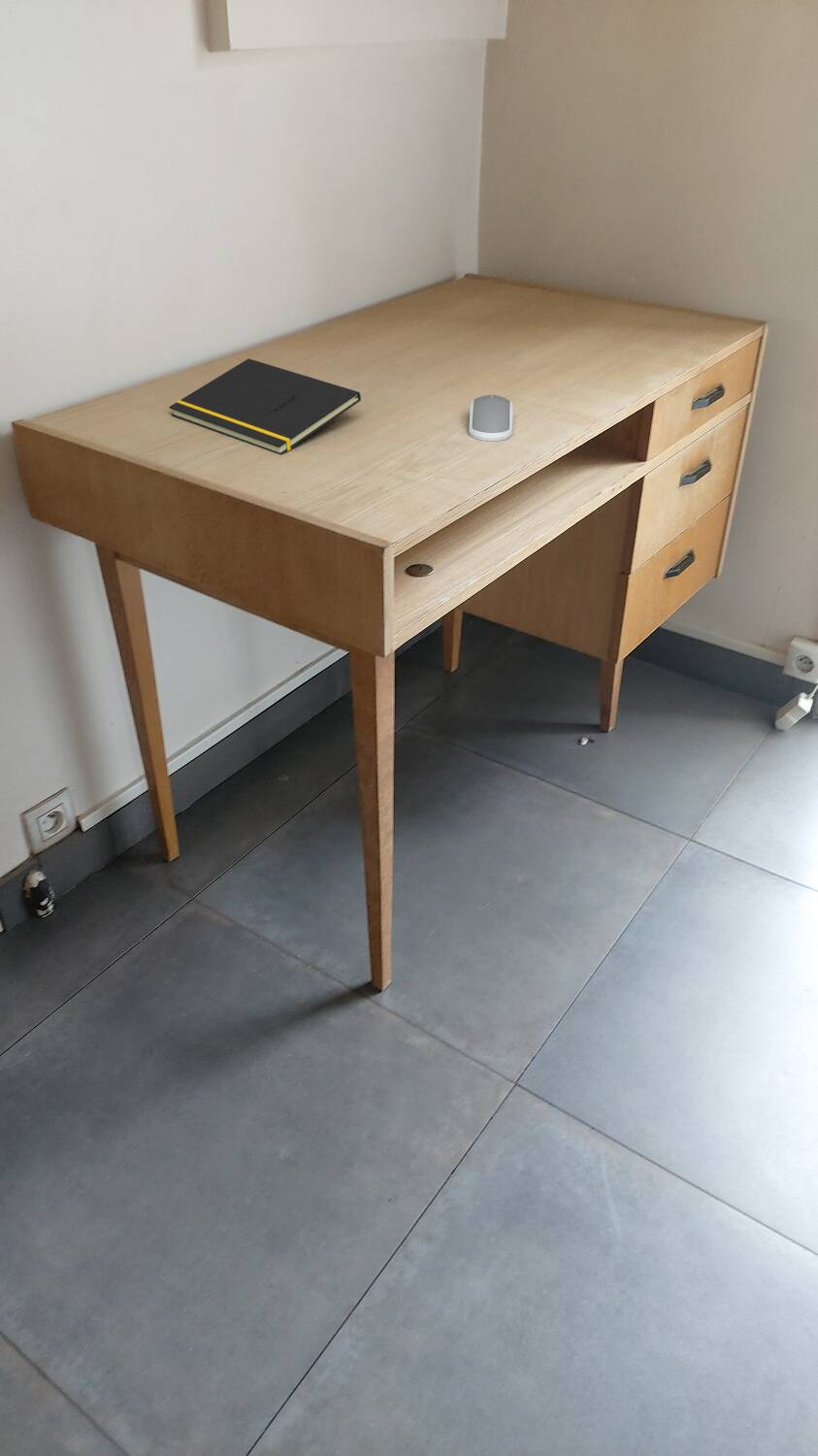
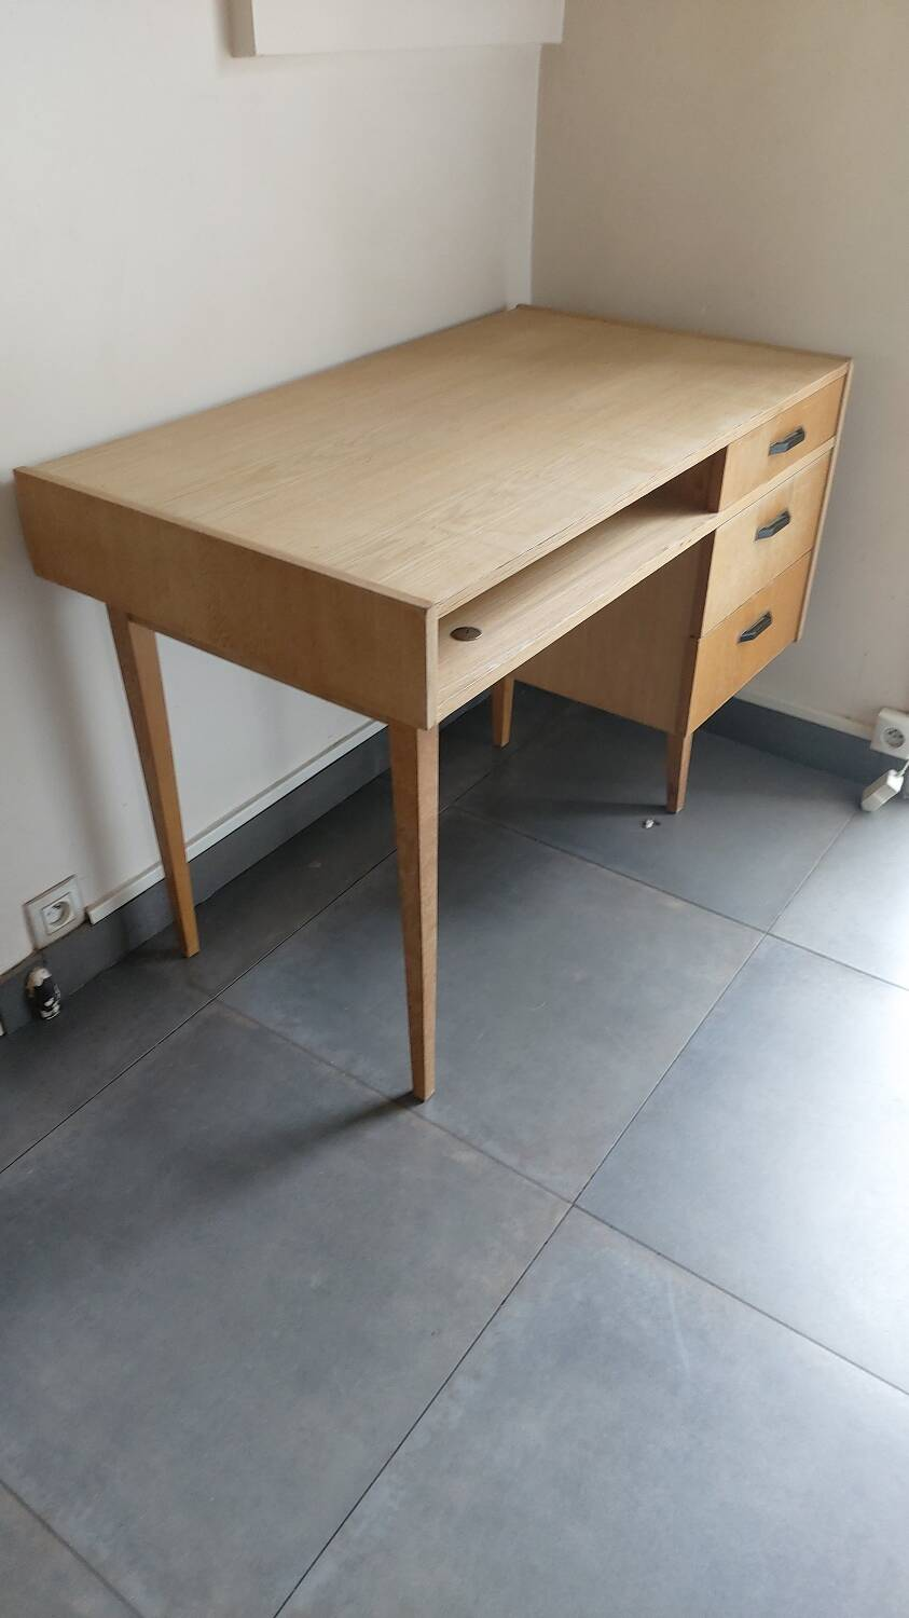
- notepad [168,357,362,456]
- computer mouse [468,394,514,442]
